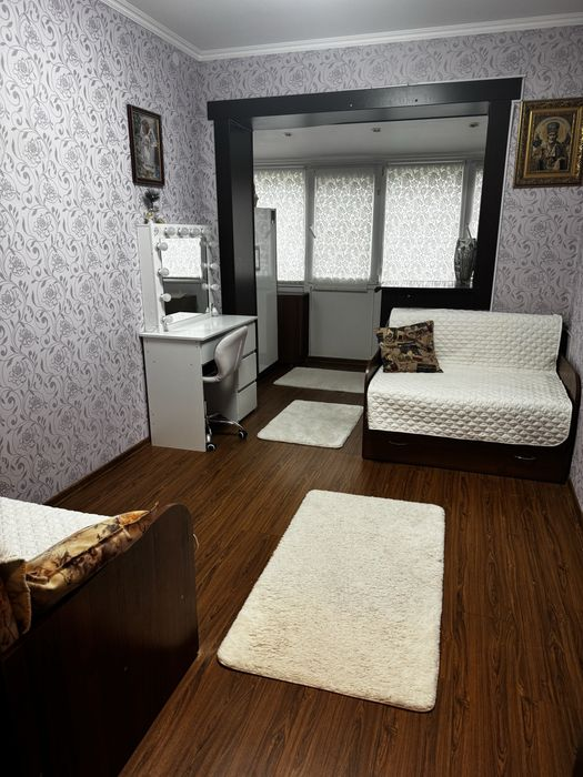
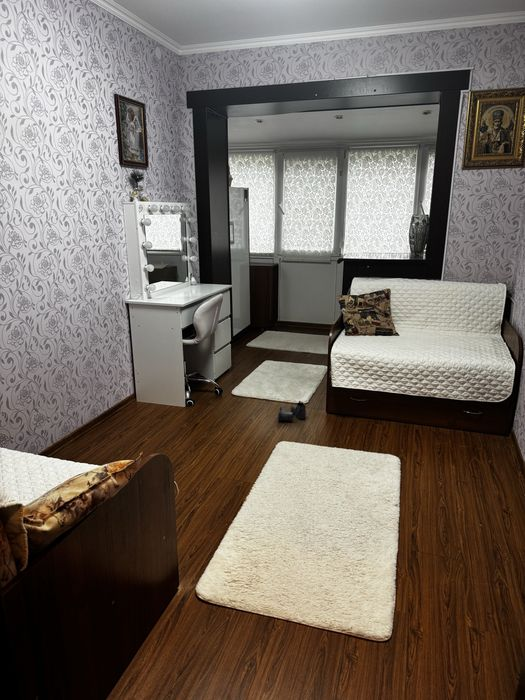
+ boots [277,400,307,422]
